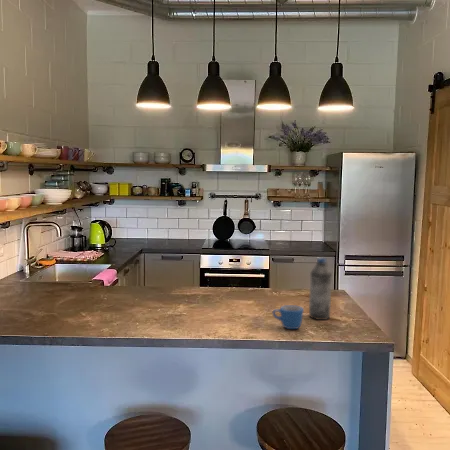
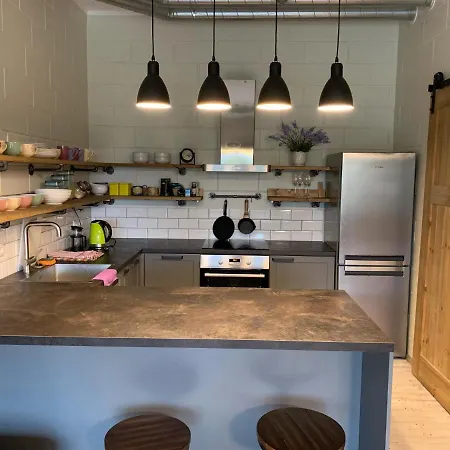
- mug [272,304,305,330]
- water bottle [308,256,333,321]
